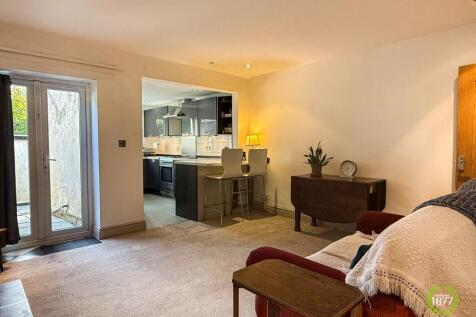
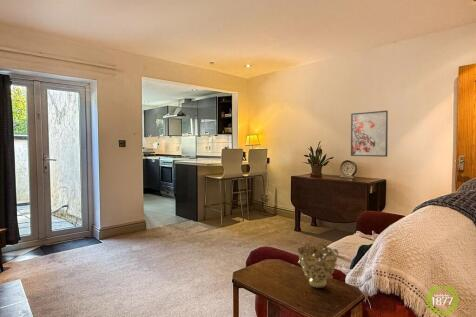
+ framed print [350,110,389,158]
+ decorative bowl [297,242,339,289]
